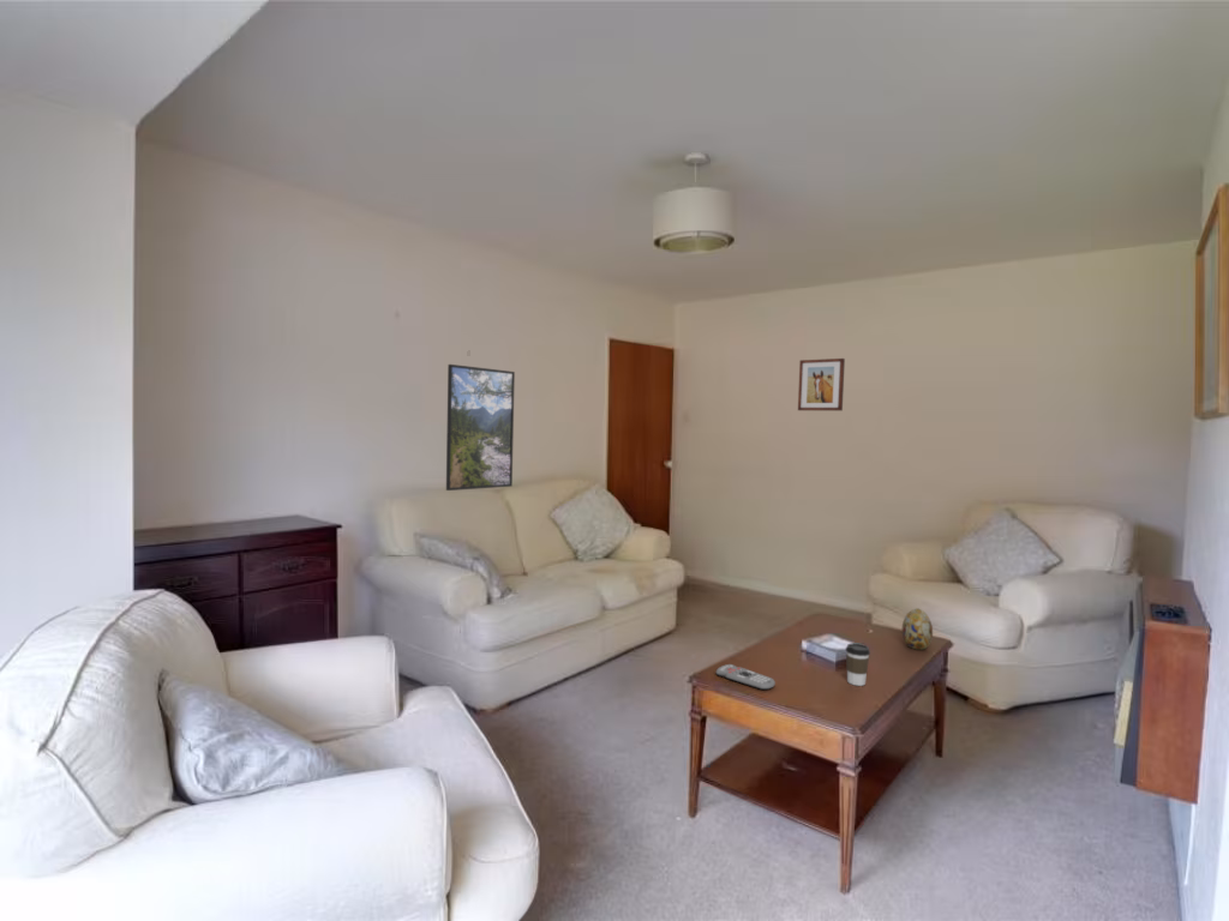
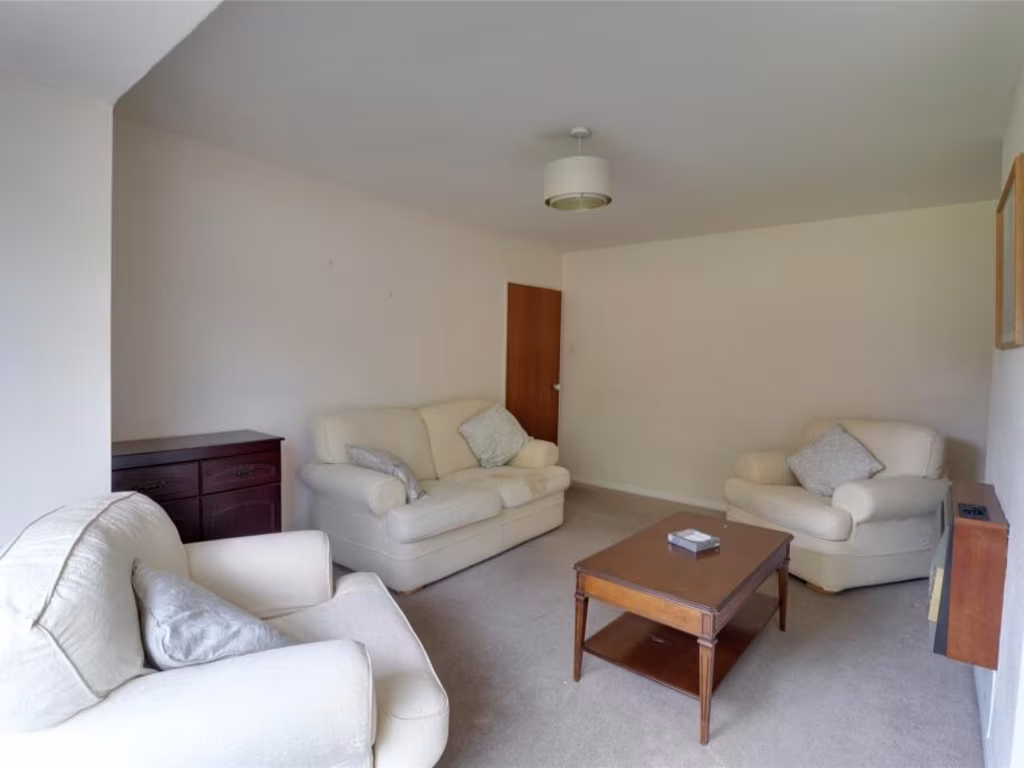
- decorative egg [900,607,934,651]
- coffee cup [845,643,871,687]
- wall art [797,357,846,411]
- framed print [445,363,516,492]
- remote control [715,663,777,691]
